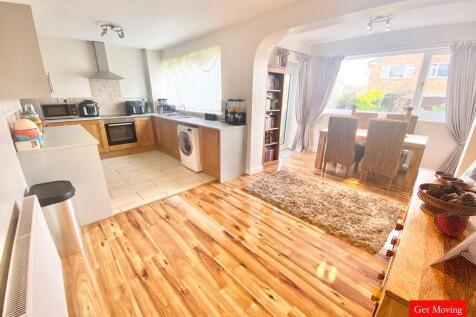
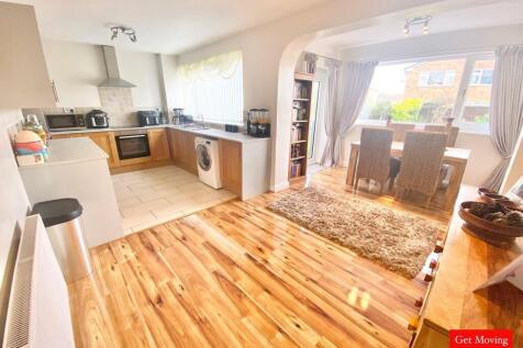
- apple [433,211,468,238]
